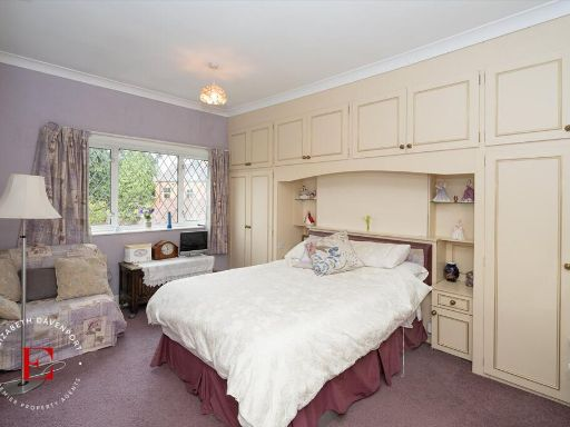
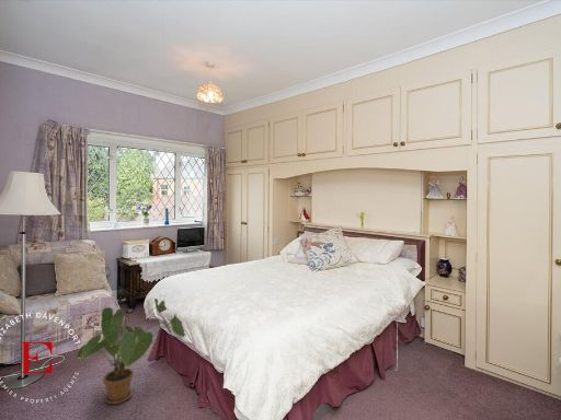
+ house plant [76,298,186,406]
